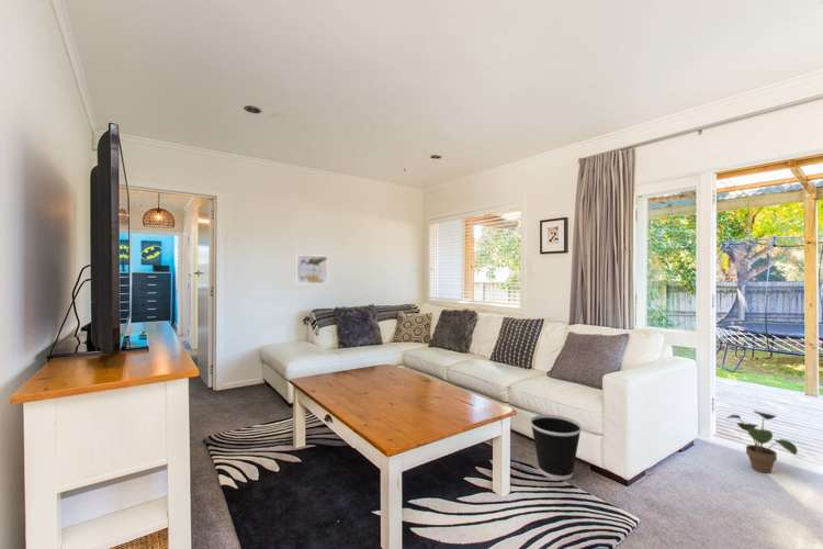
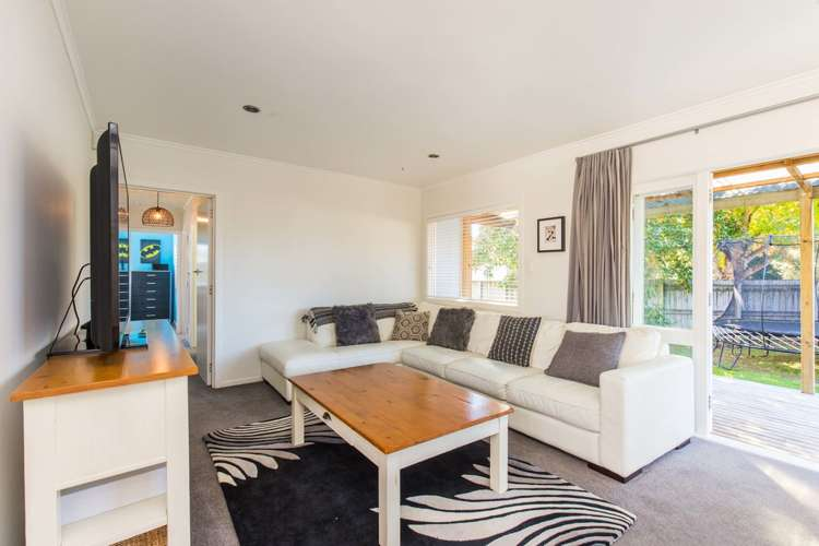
- wastebasket [529,414,583,481]
- potted plant [724,410,799,474]
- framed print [295,254,329,284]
